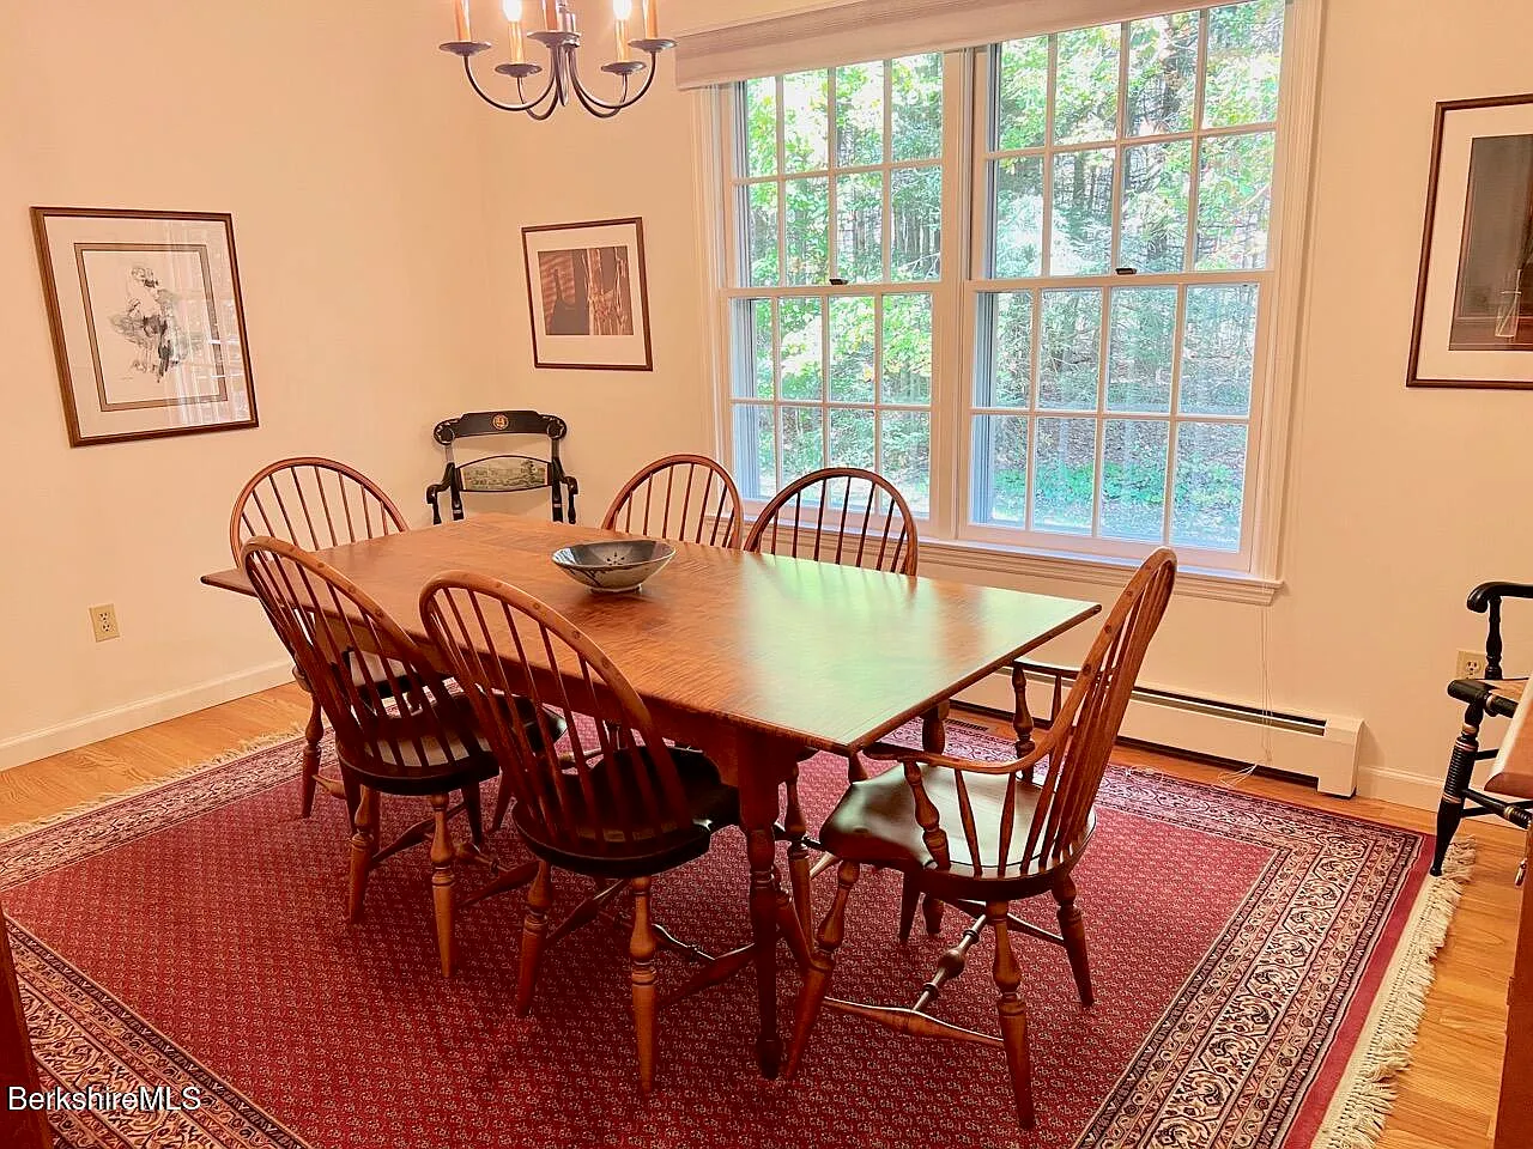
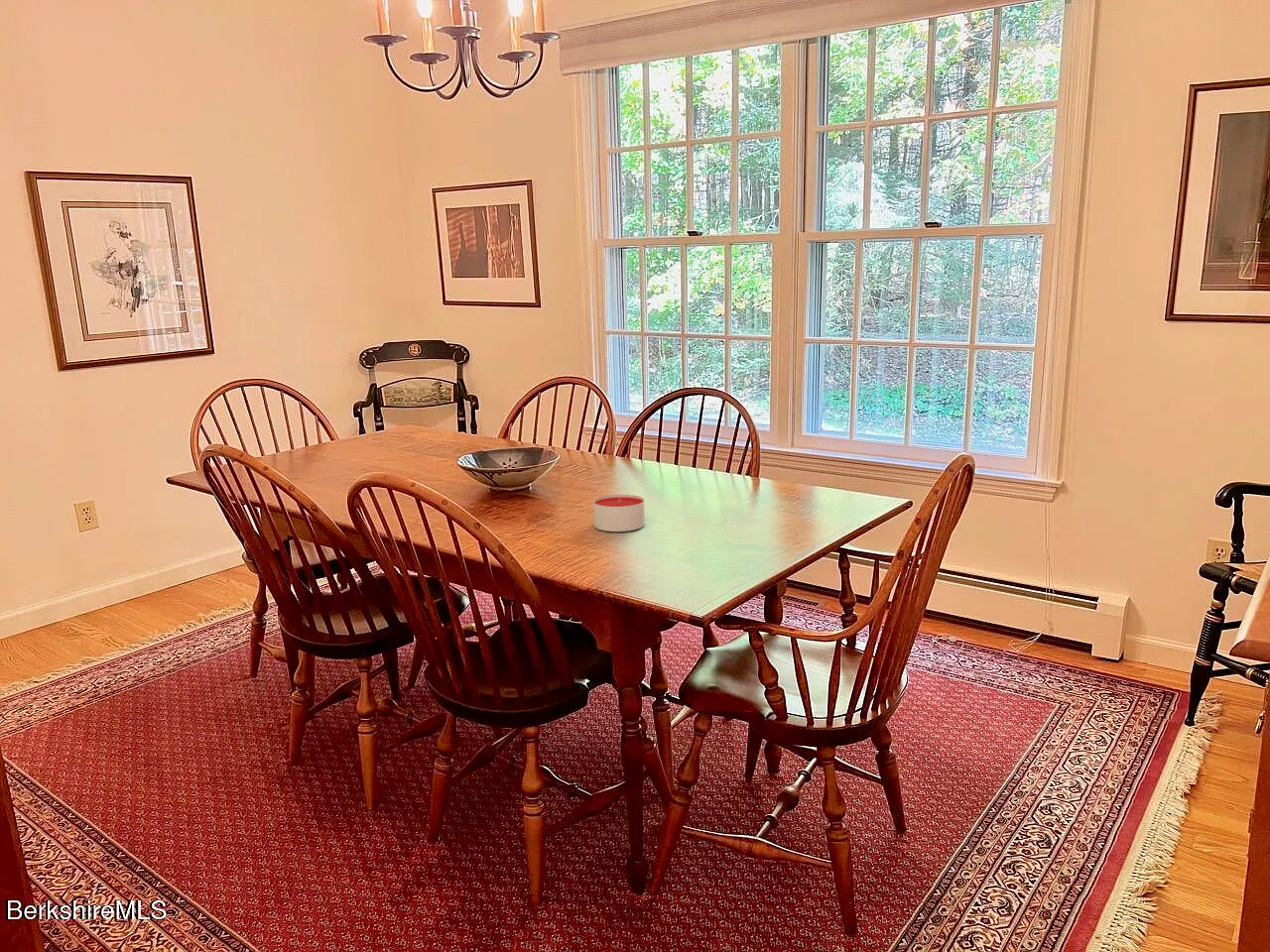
+ candle [592,494,646,533]
